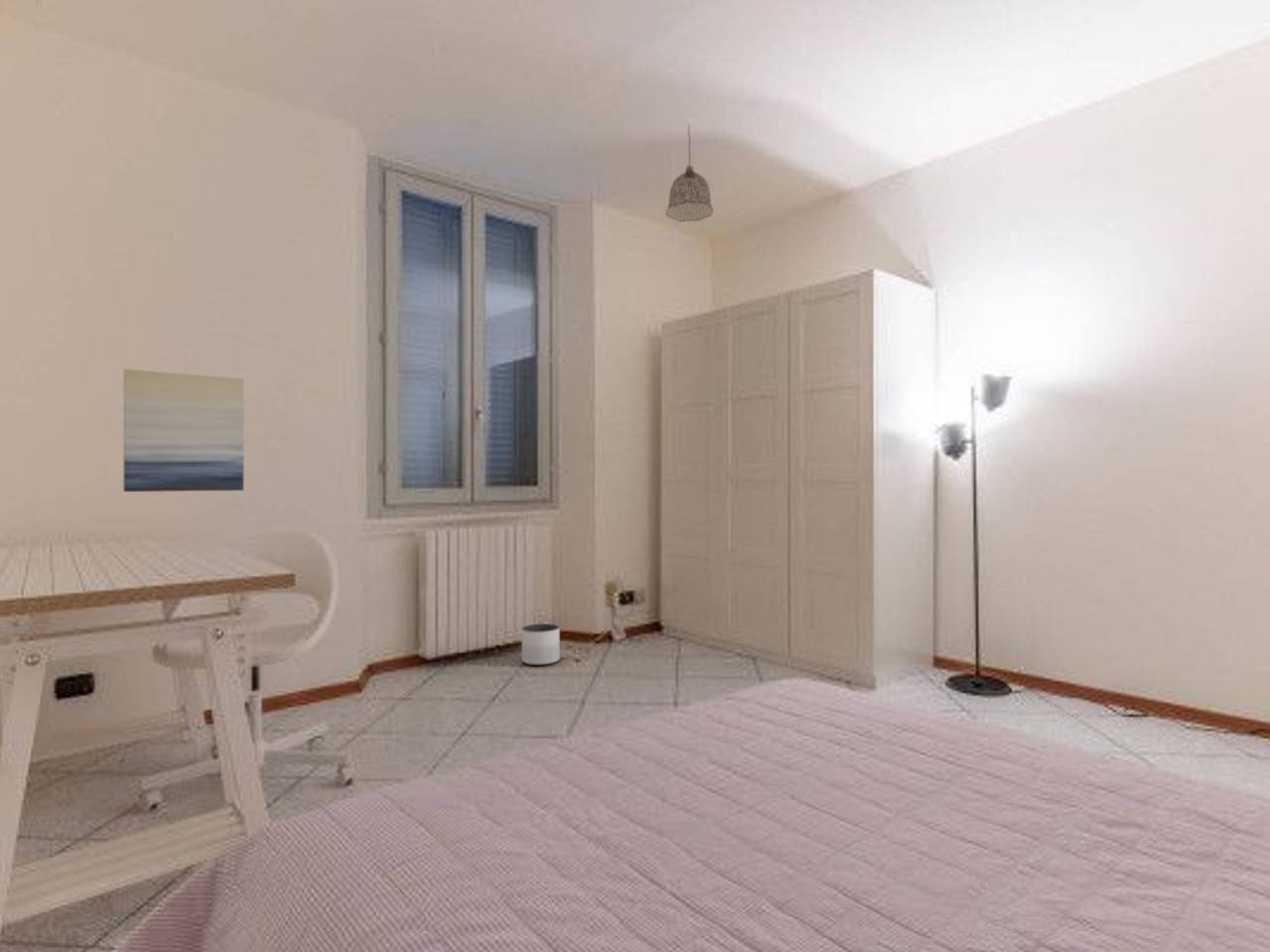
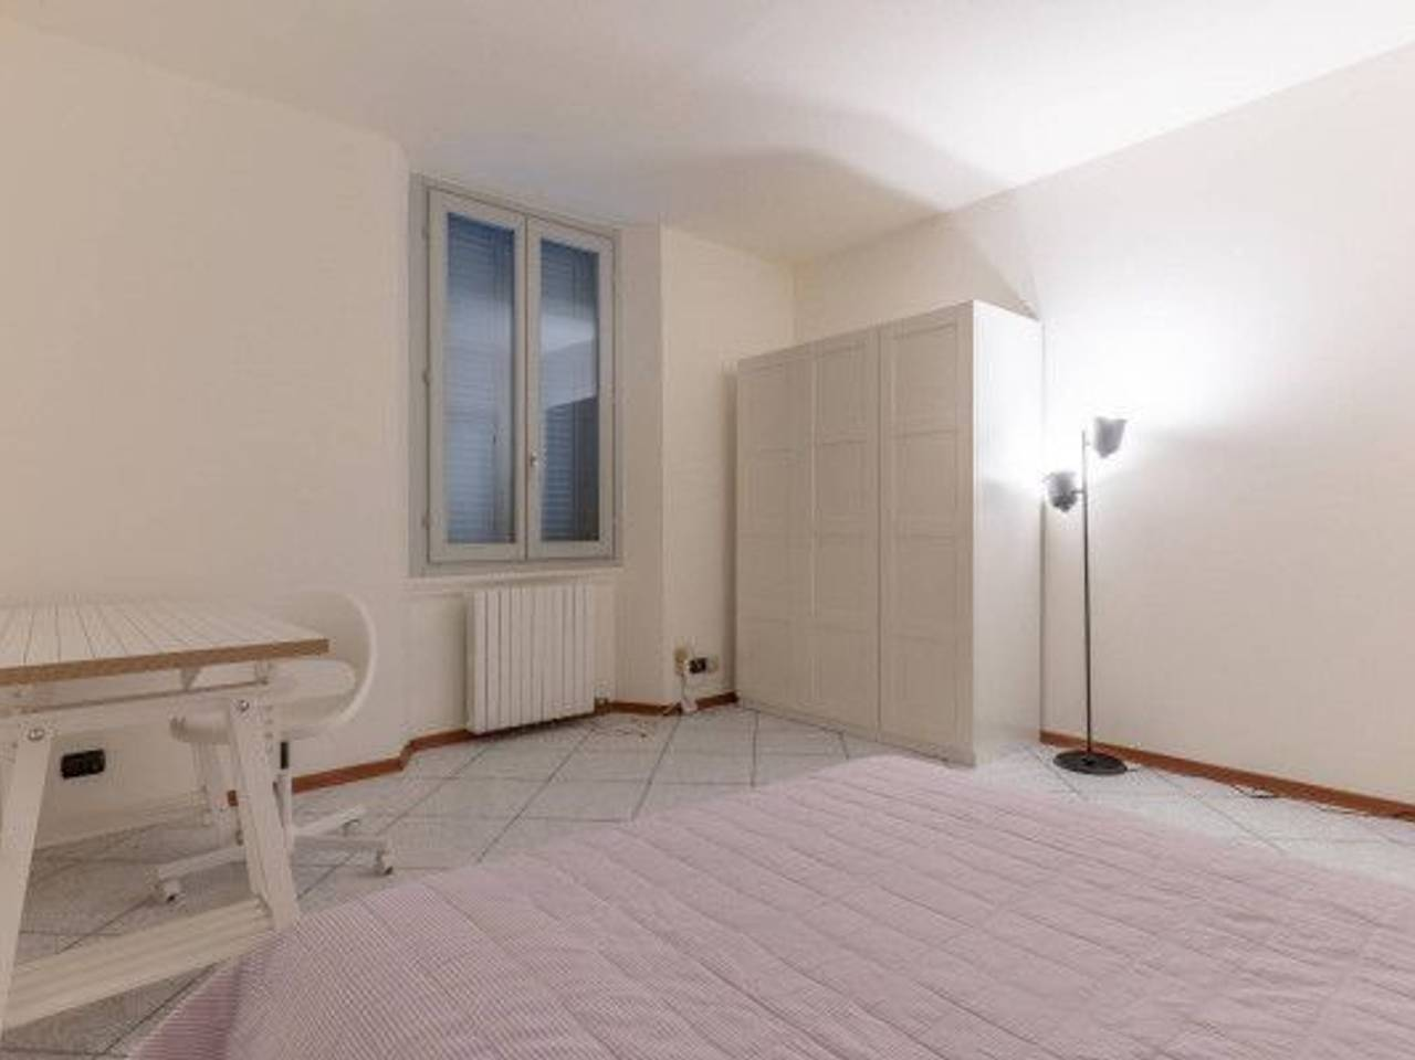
- wall art [123,368,245,493]
- planter [521,623,561,666]
- pendant lamp [665,124,714,223]
